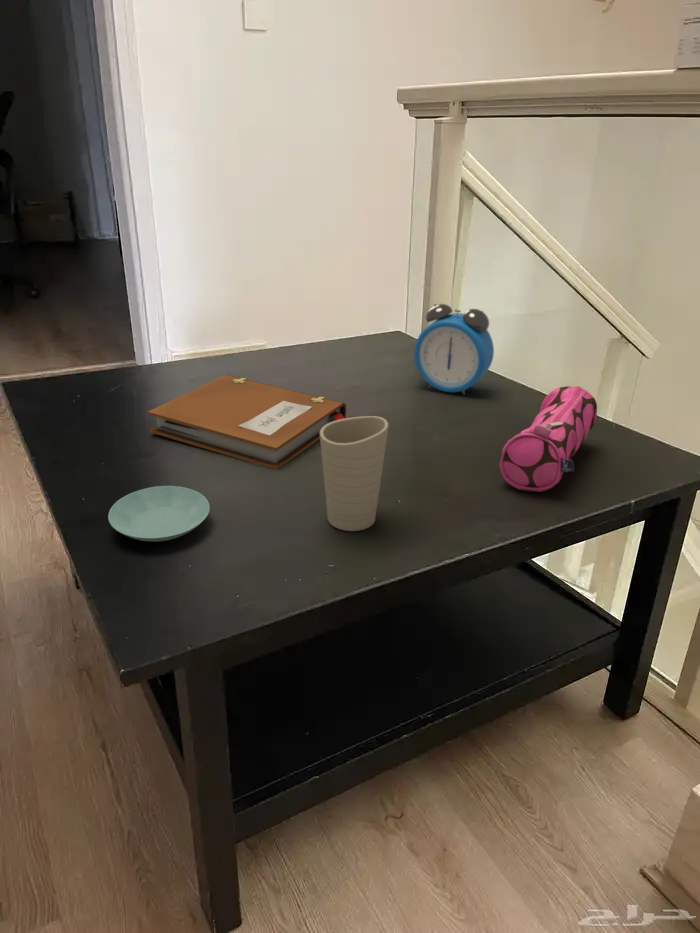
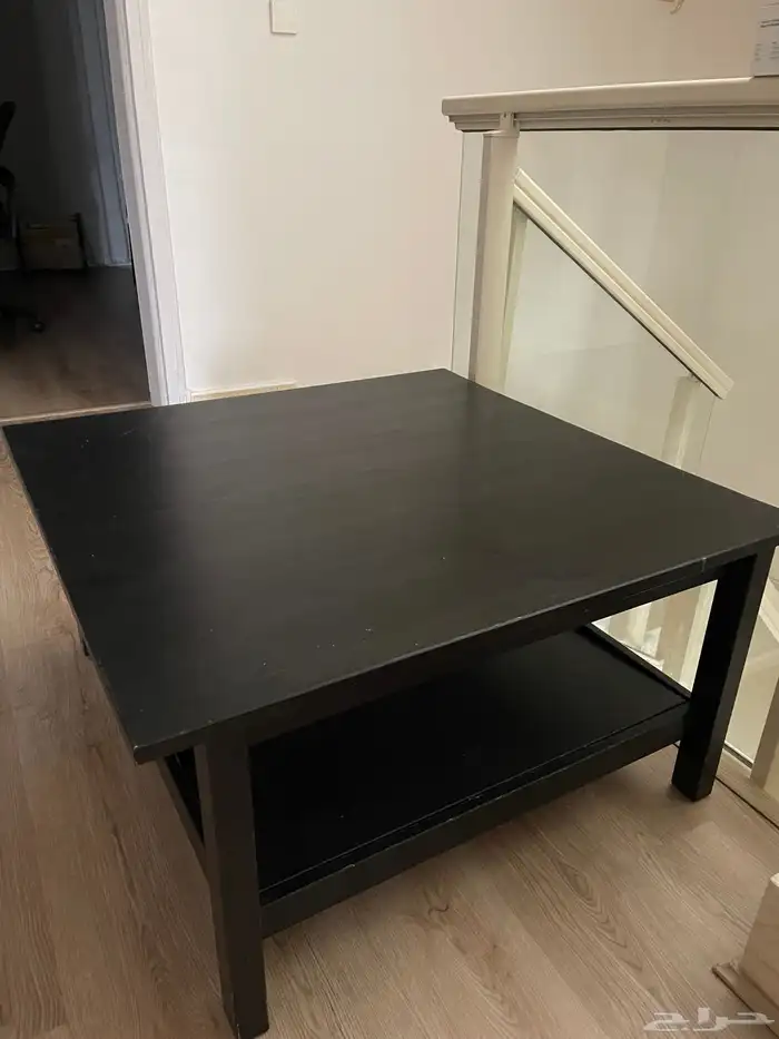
- notebook [147,374,347,470]
- cup [319,415,390,532]
- pencil case [498,385,598,493]
- alarm clock [413,303,495,396]
- saucer [107,485,211,543]
